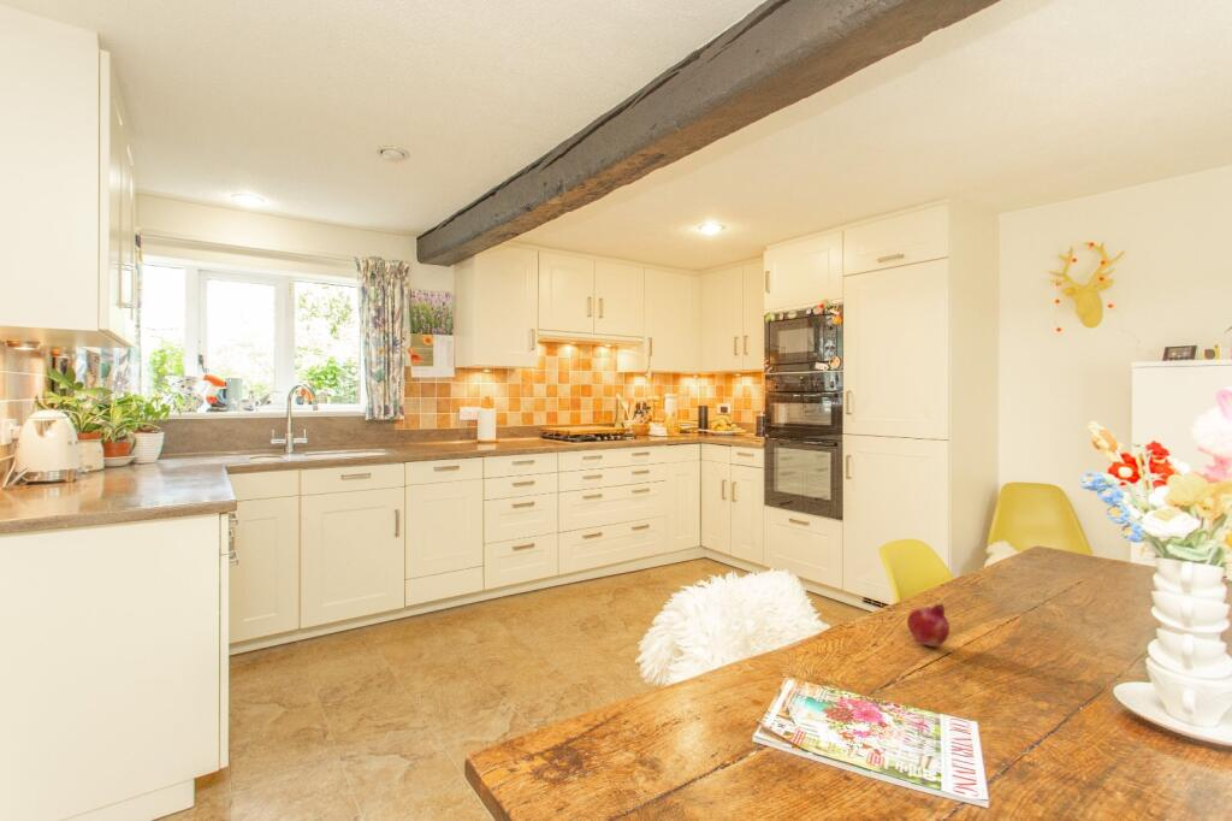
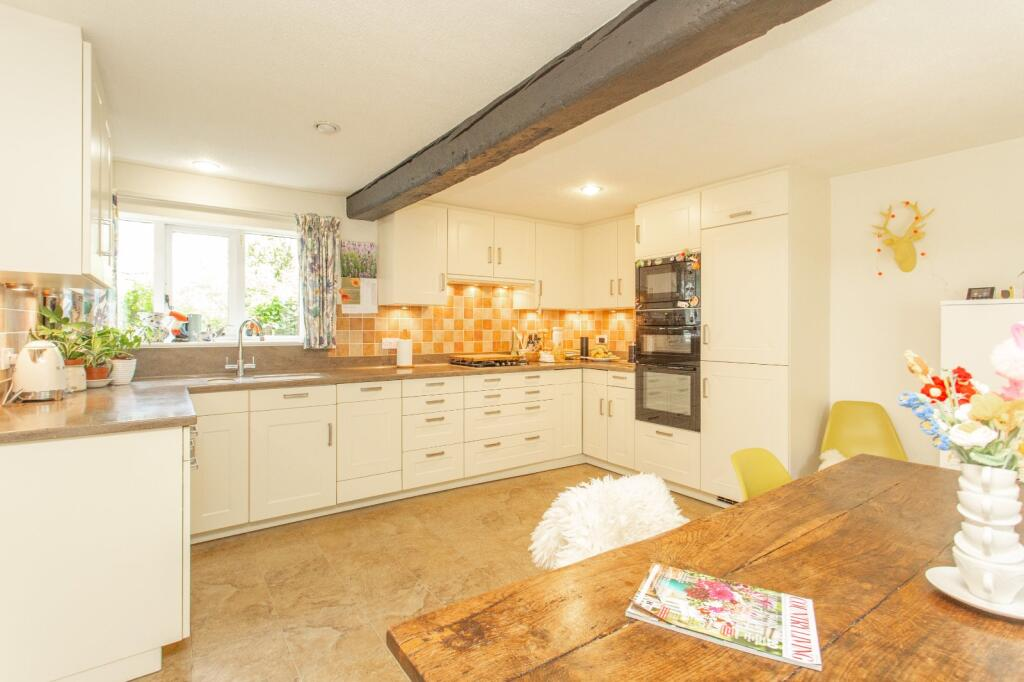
- fruit [906,603,950,648]
